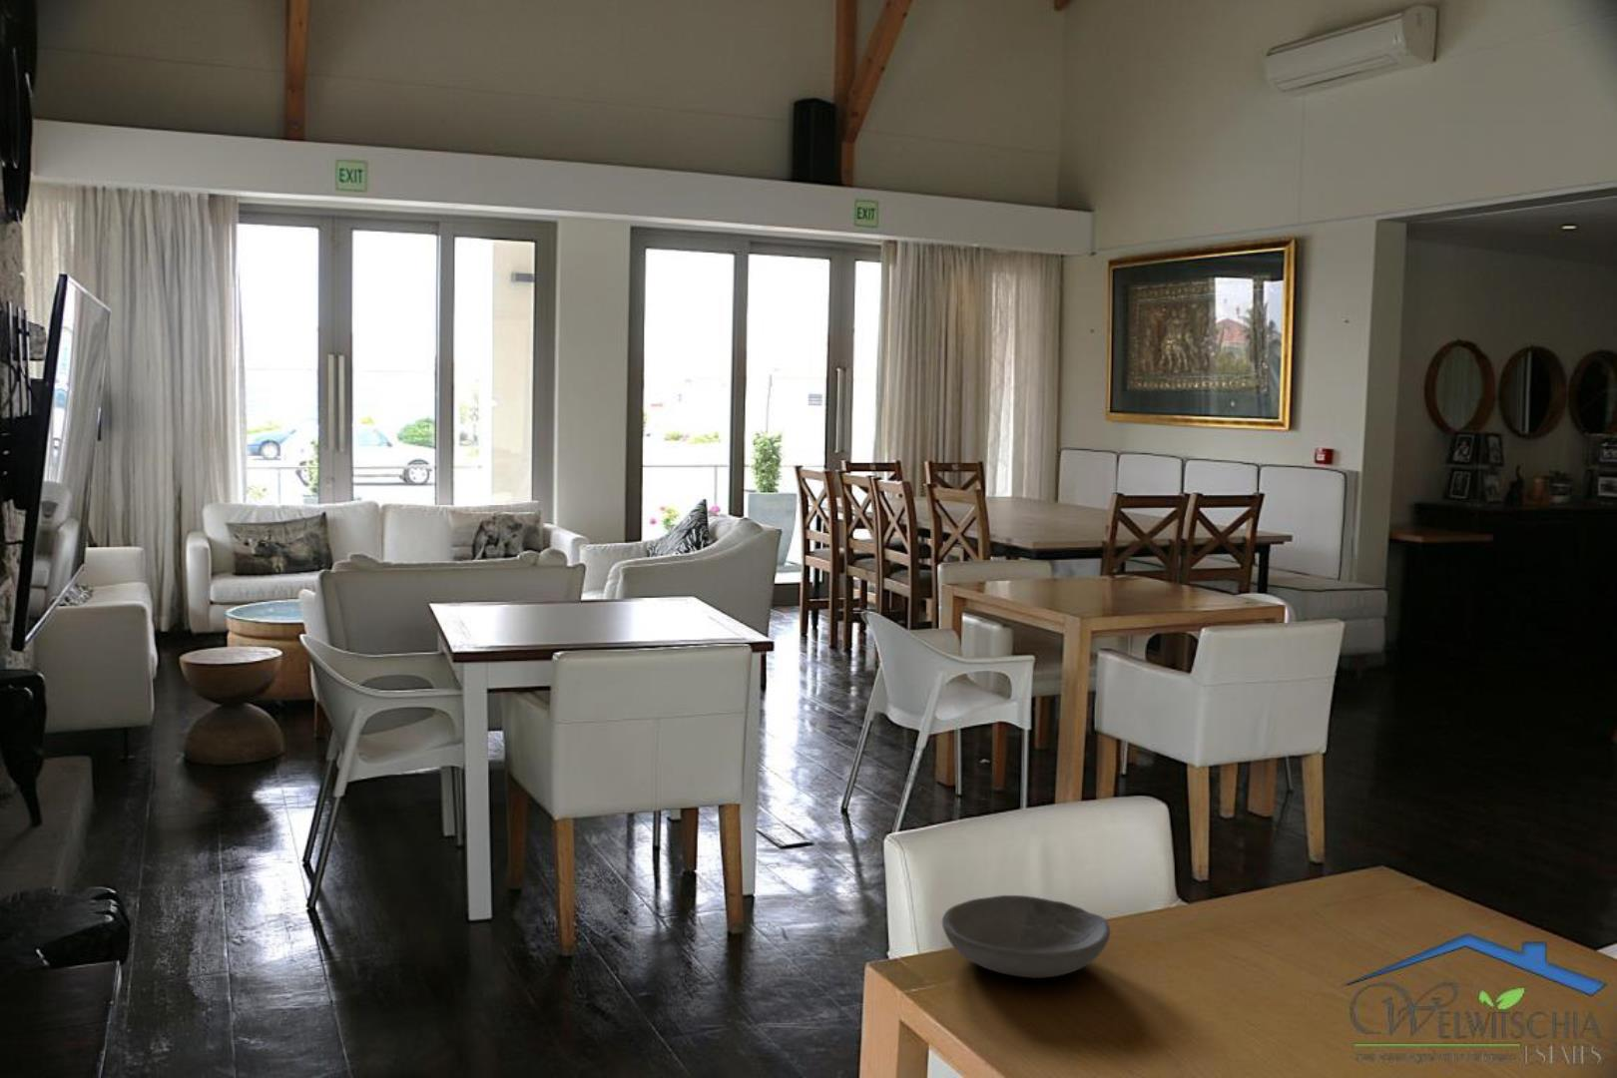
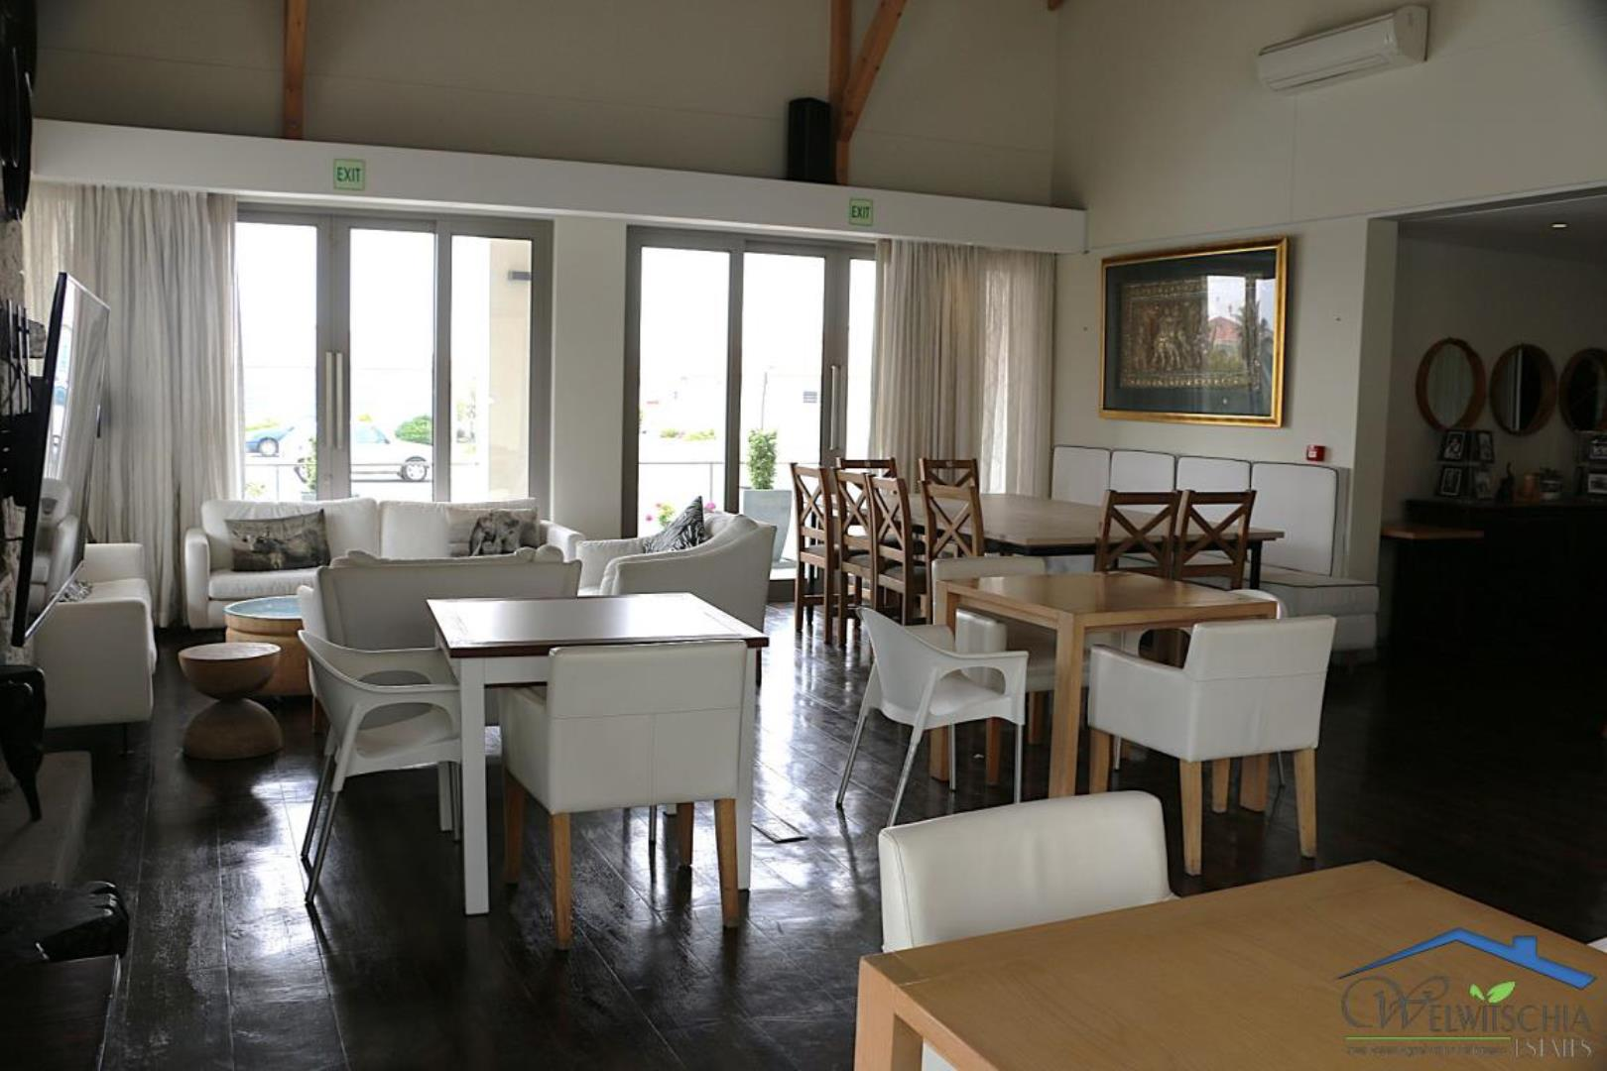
- bowl [941,894,1110,979]
